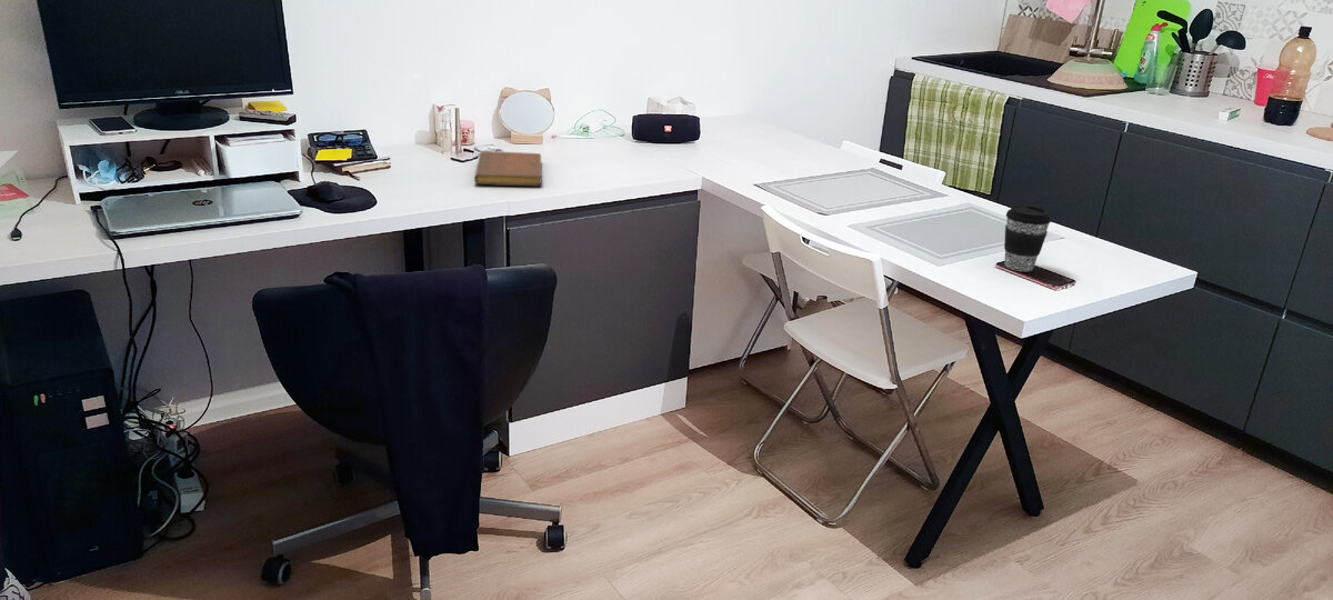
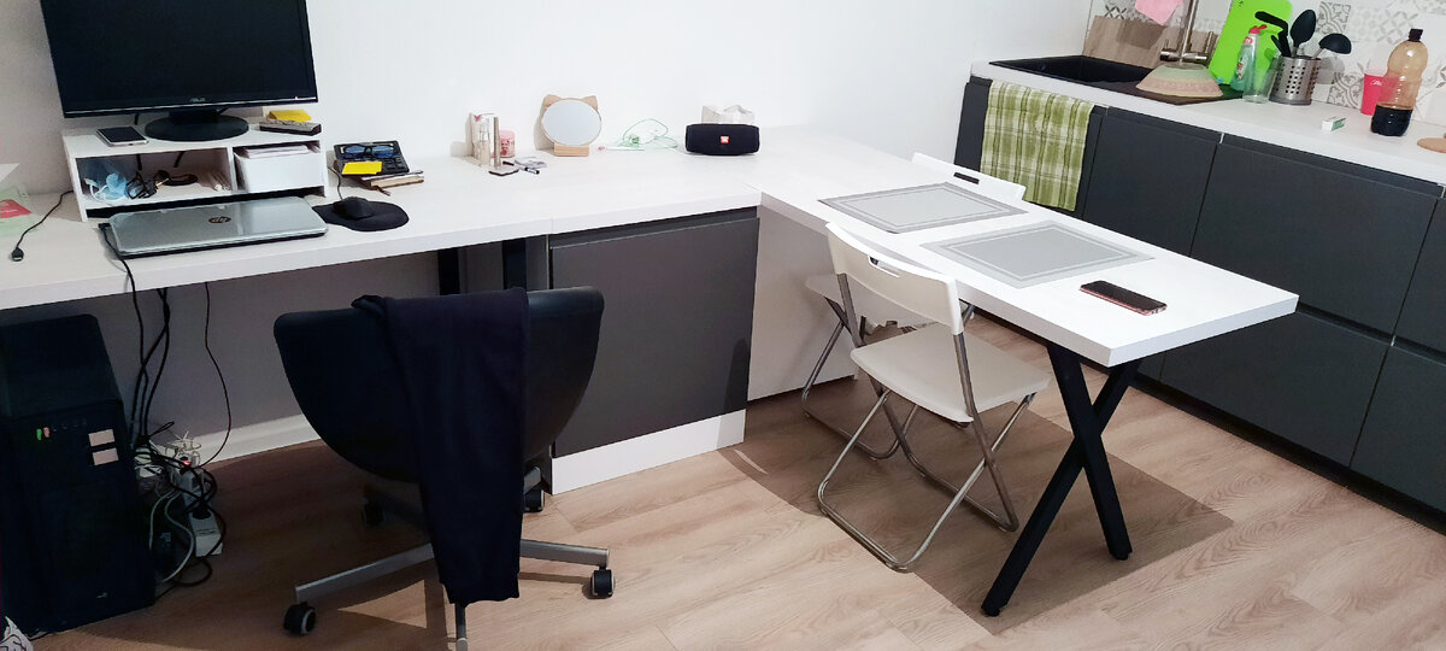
- notebook [473,150,543,187]
- coffee cup [1003,204,1052,272]
